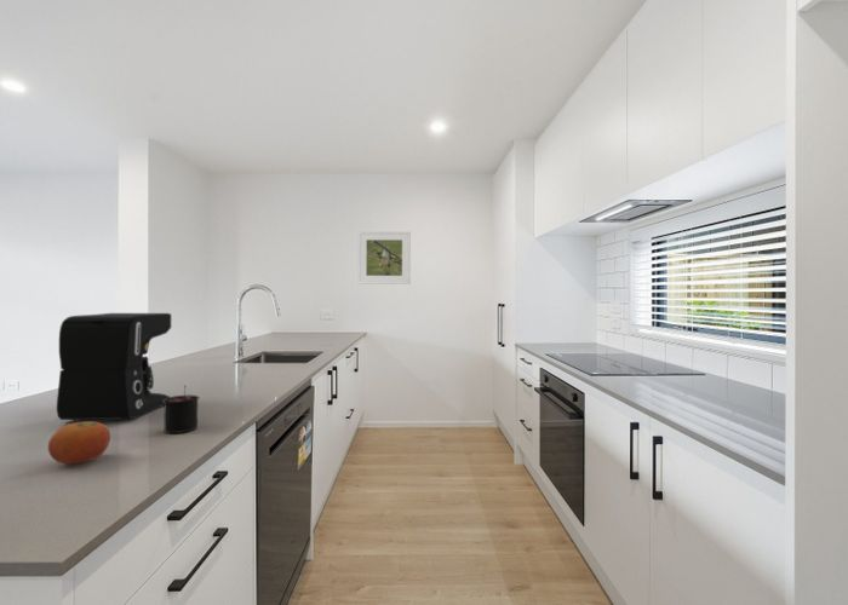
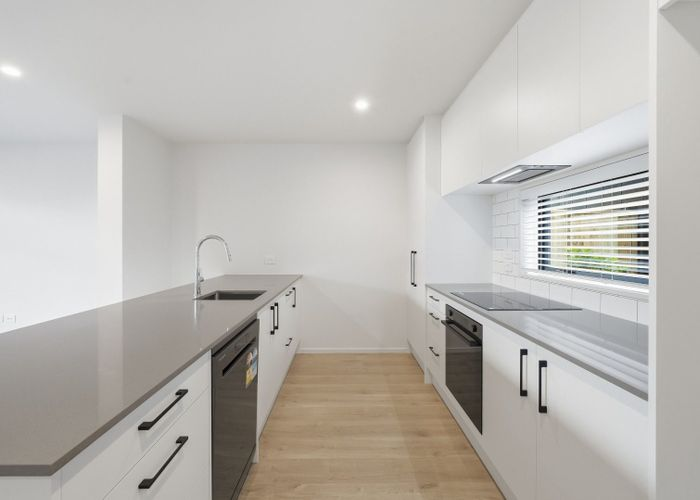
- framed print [357,231,412,286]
- fruit [47,420,111,465]
- candle [162,384,200,434]
- coffee maker [56,312,172,421]
